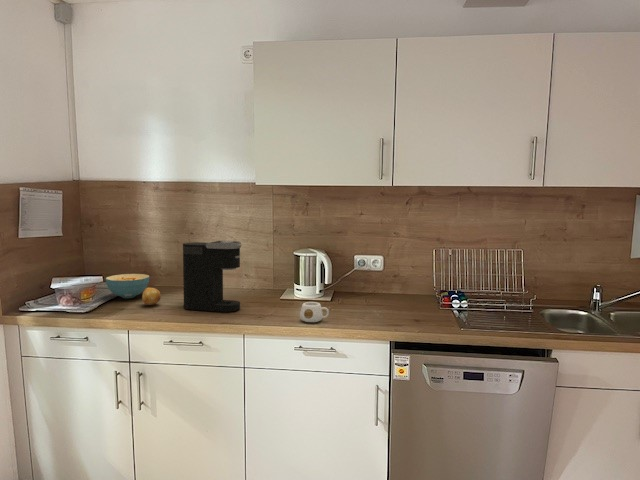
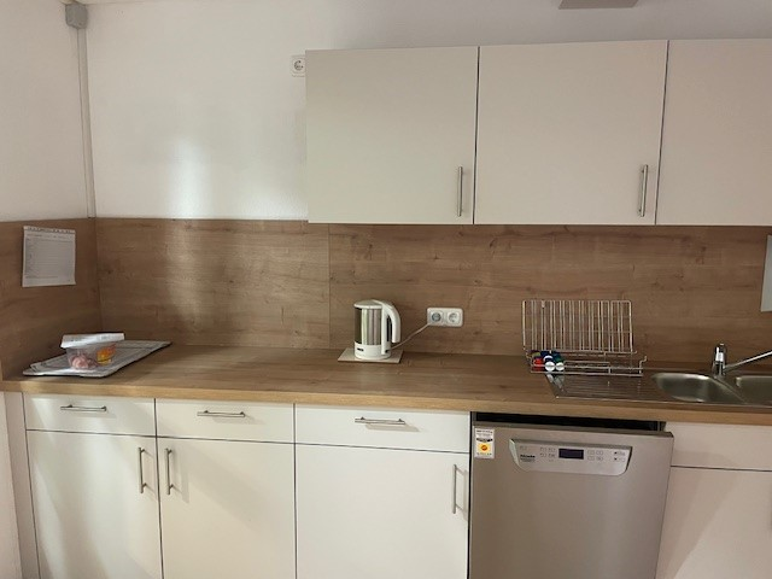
- mug [299,301,330,323]
- fruit [141,286,162,306]
- cereal bowl [105,273,150,299]
- coffee maker [182,240,243,313]
